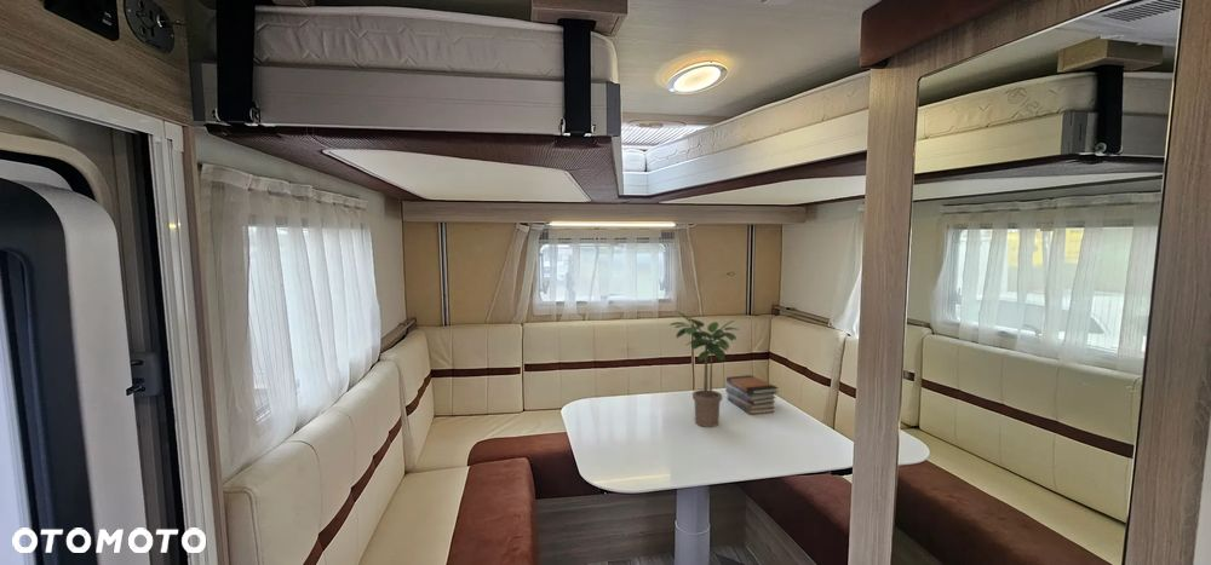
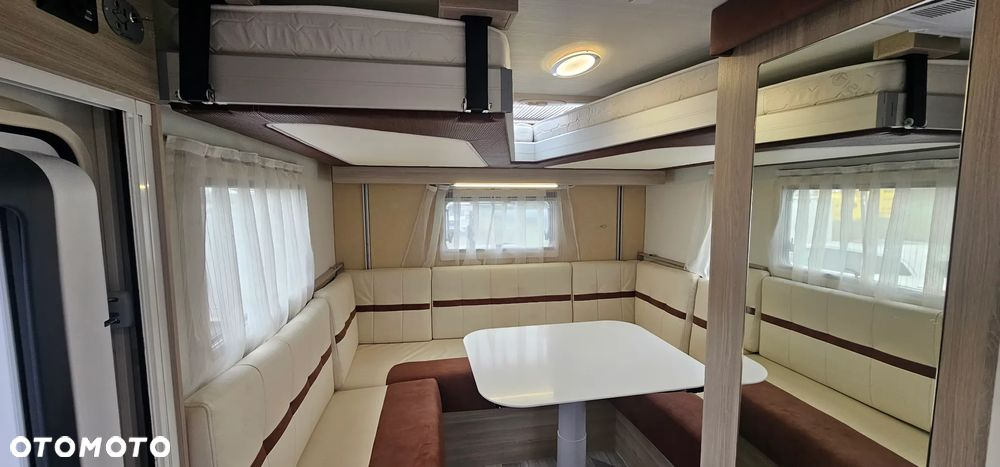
- book stack [724,374,780,415]
- potted plant [668,311,741,428]
